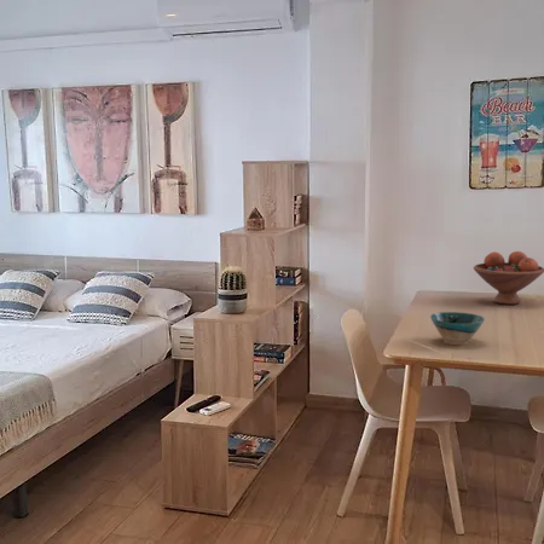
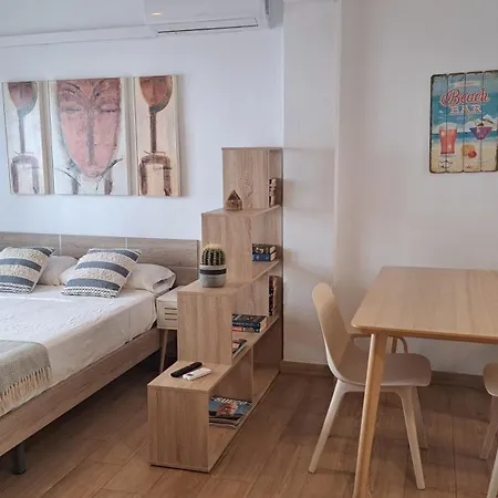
- bowl [429,311,486,346]
- fruit bowl [473,250,544,306]
